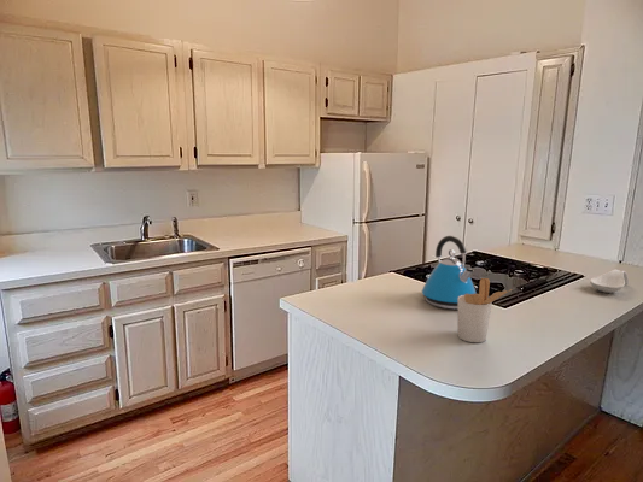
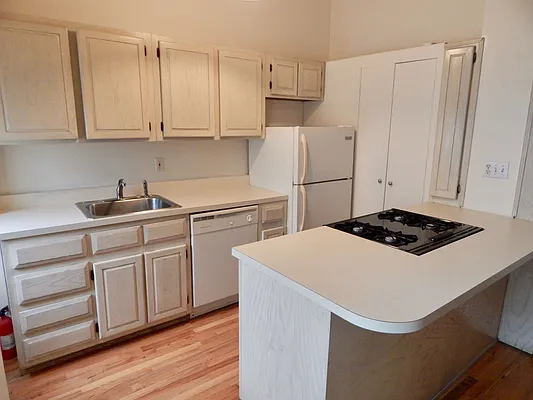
- spoon rest [589,269,630,294]
- utensil holder [456,277,513,343]
- kettle [421,235,478,310]
